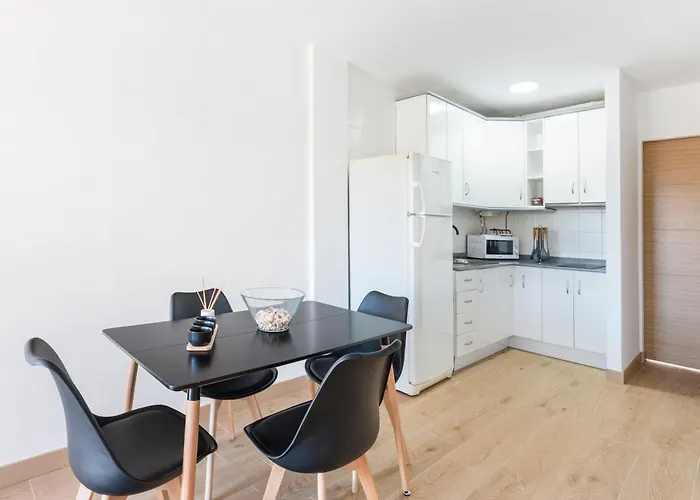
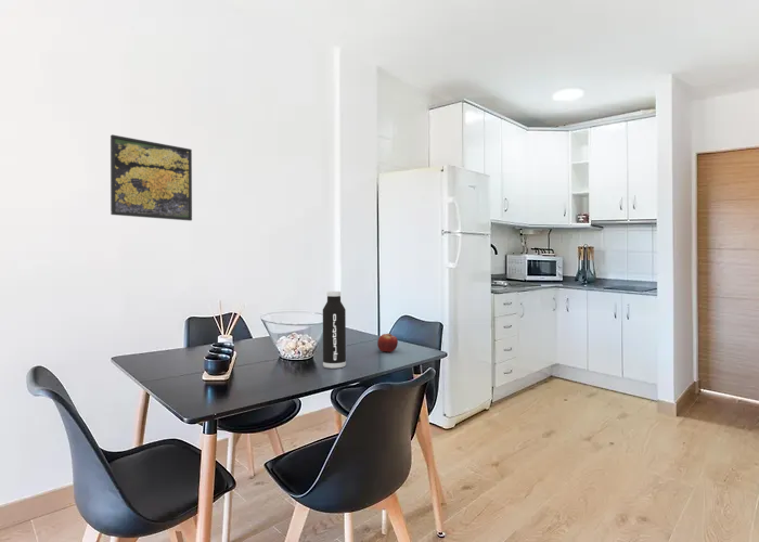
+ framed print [110,133,193,222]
+ fruit [376,333,399,352]
+ water bottle [322,291,347,370]
